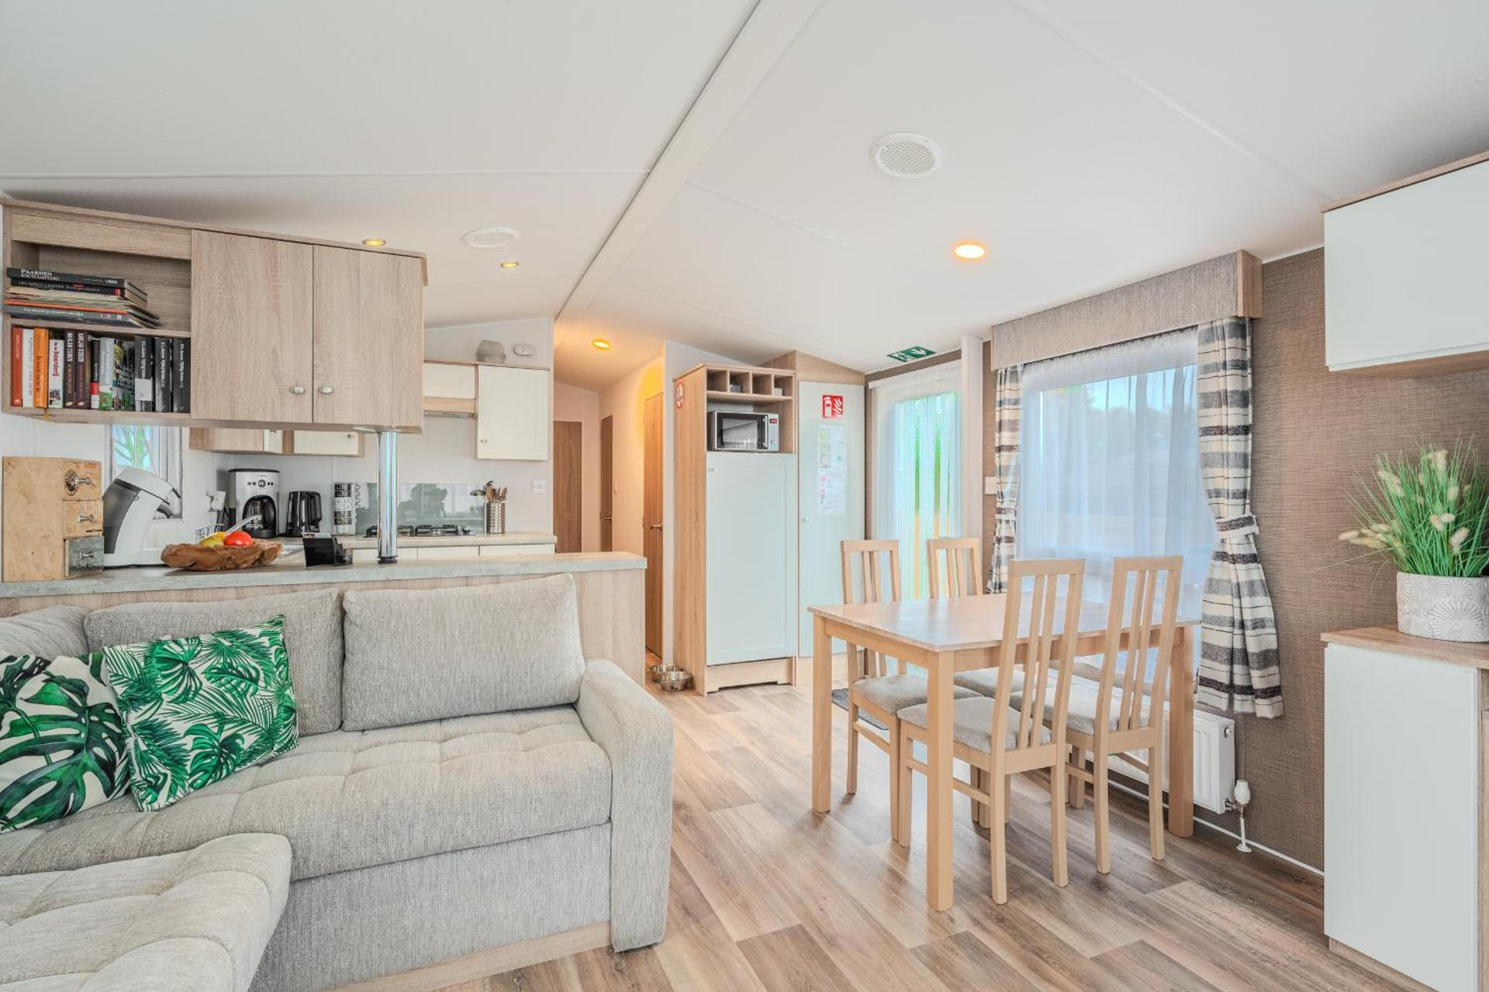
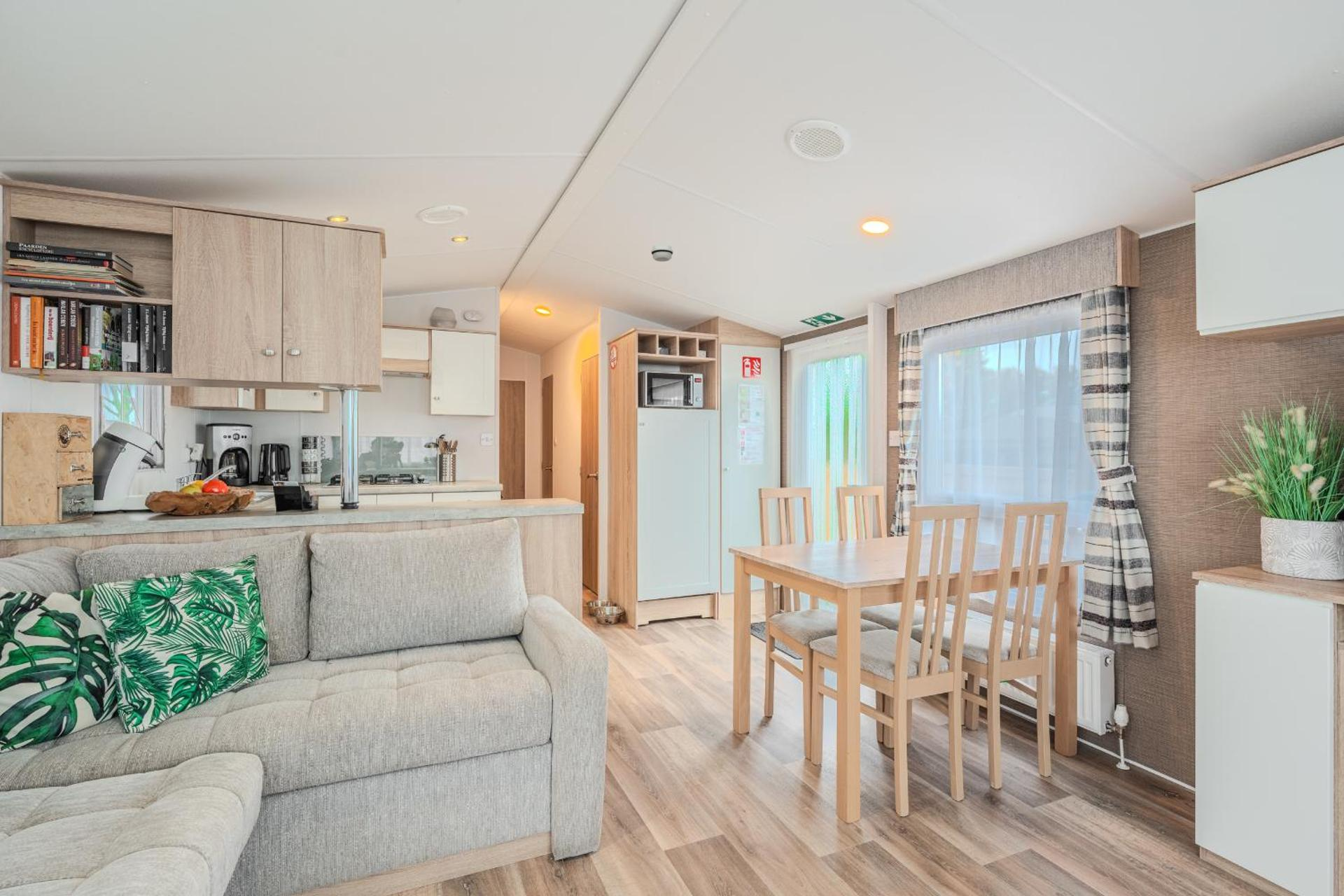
+ smoke detector [650,243,673,262]
